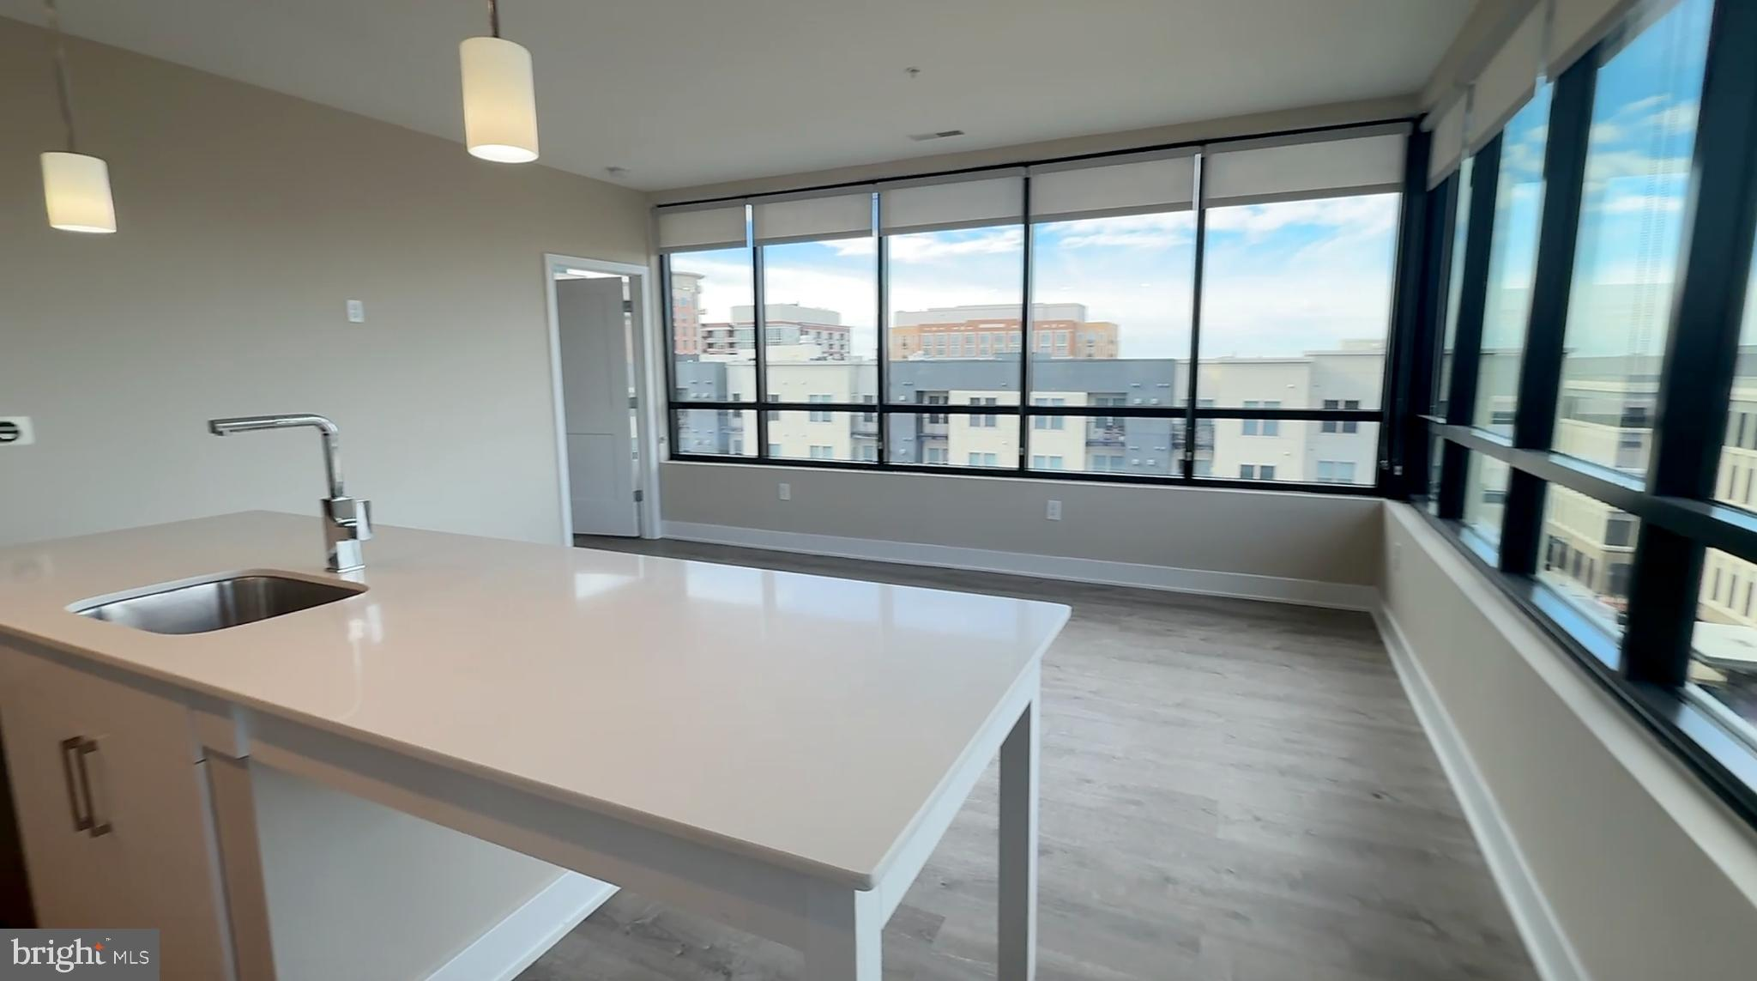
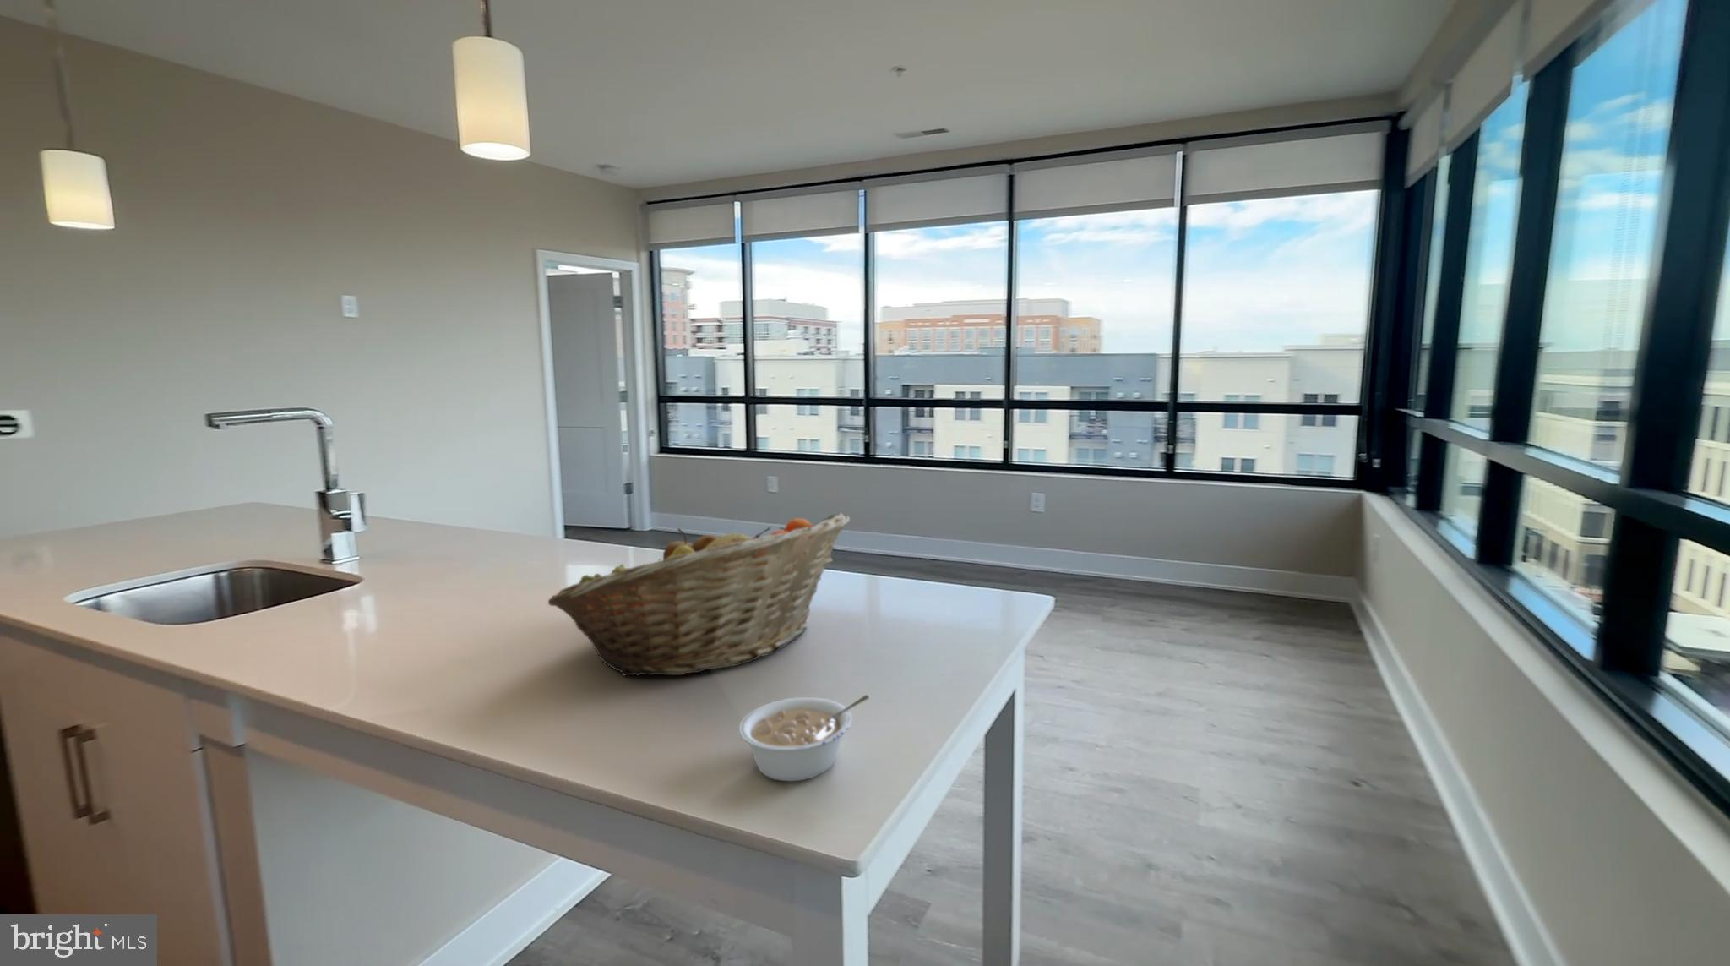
+ legume [738,694,871,782]
+ fruit basket [548,511,851,677]
